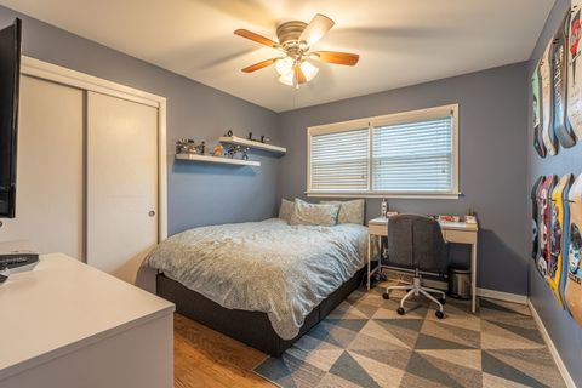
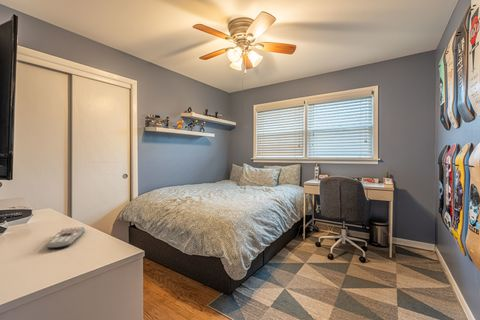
+ remote control [46,226,86,250]
